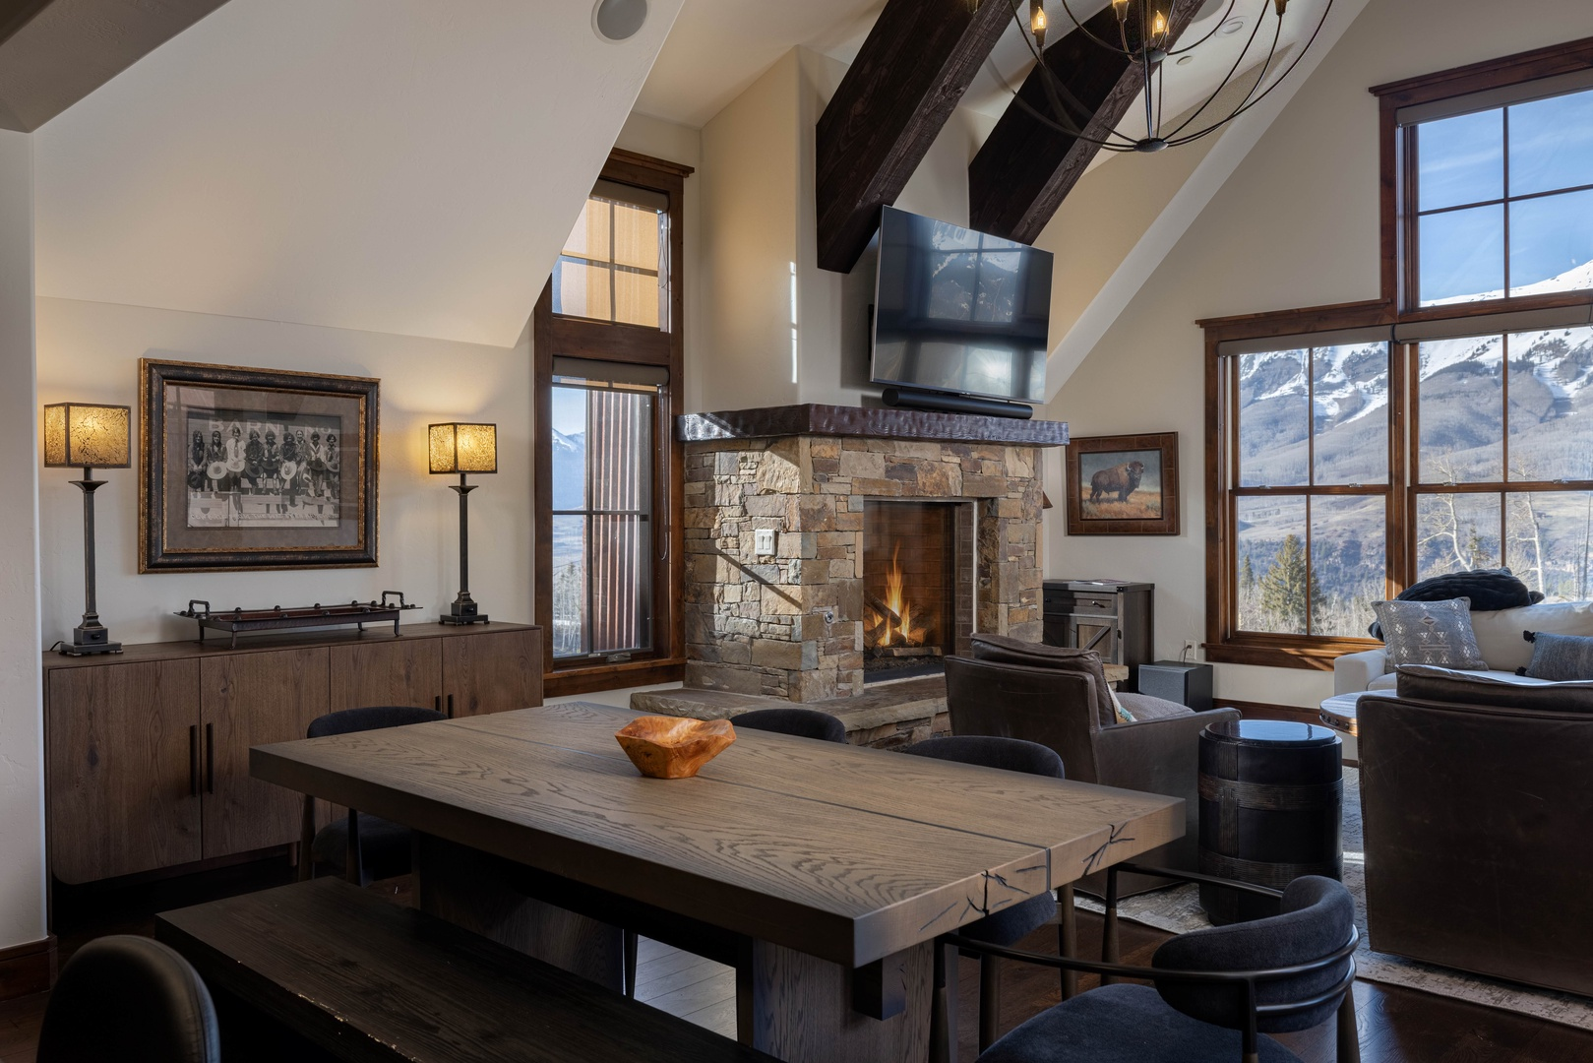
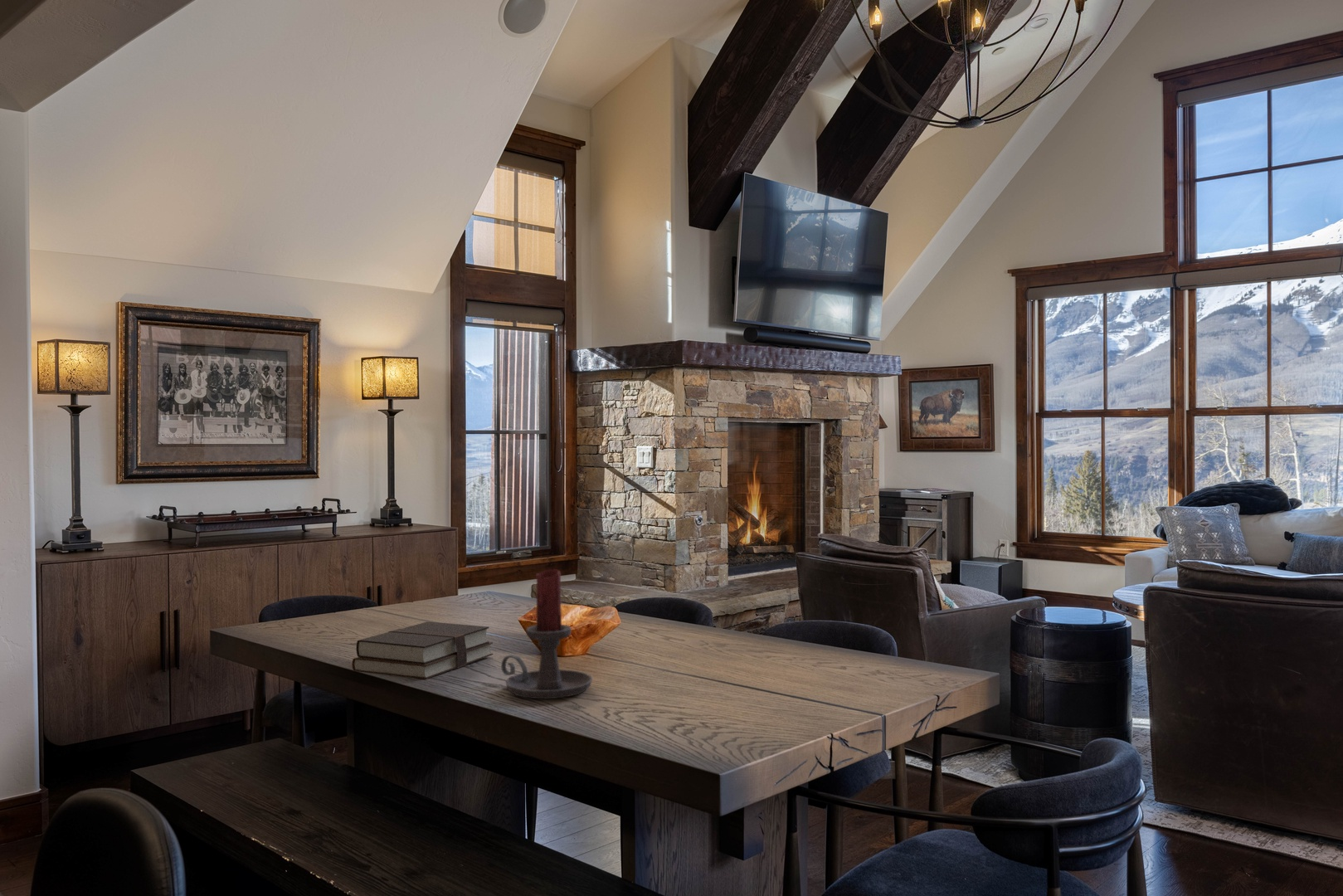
+ candle holder [500,568,593,699]
+ bible [351,621,494,679]
